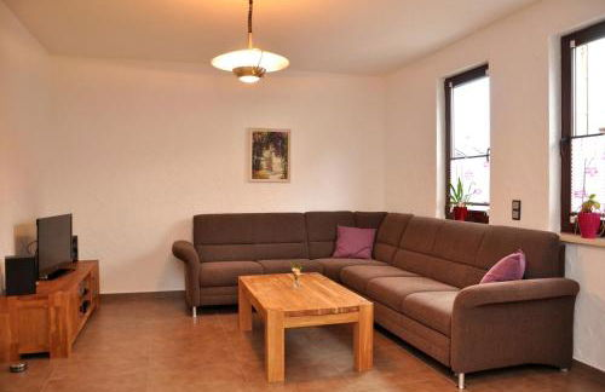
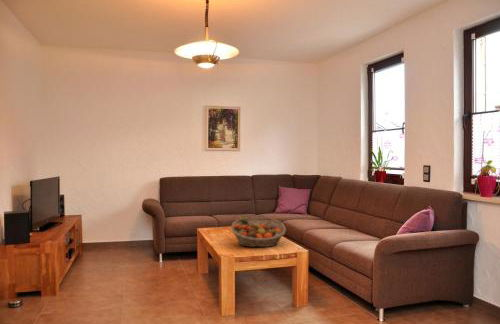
+ fruit basket [230,217,287,248]
